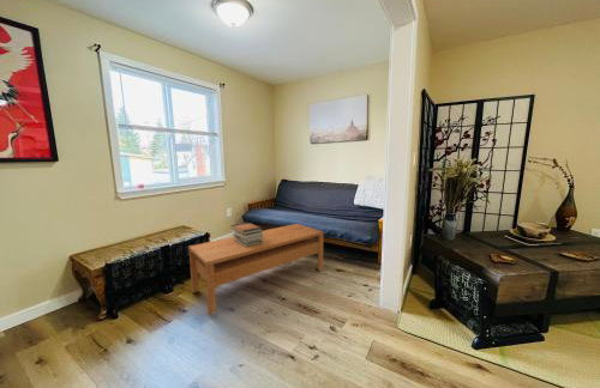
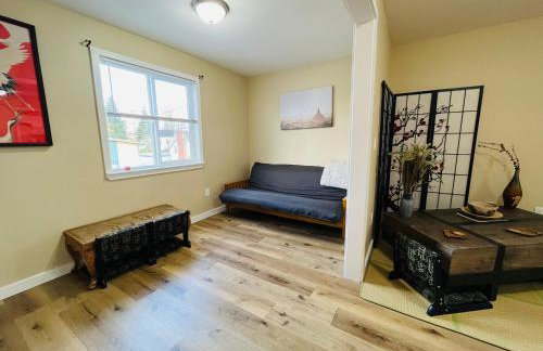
- coffee table [187,223,325,316]
- book stack [230,222,264,247]
